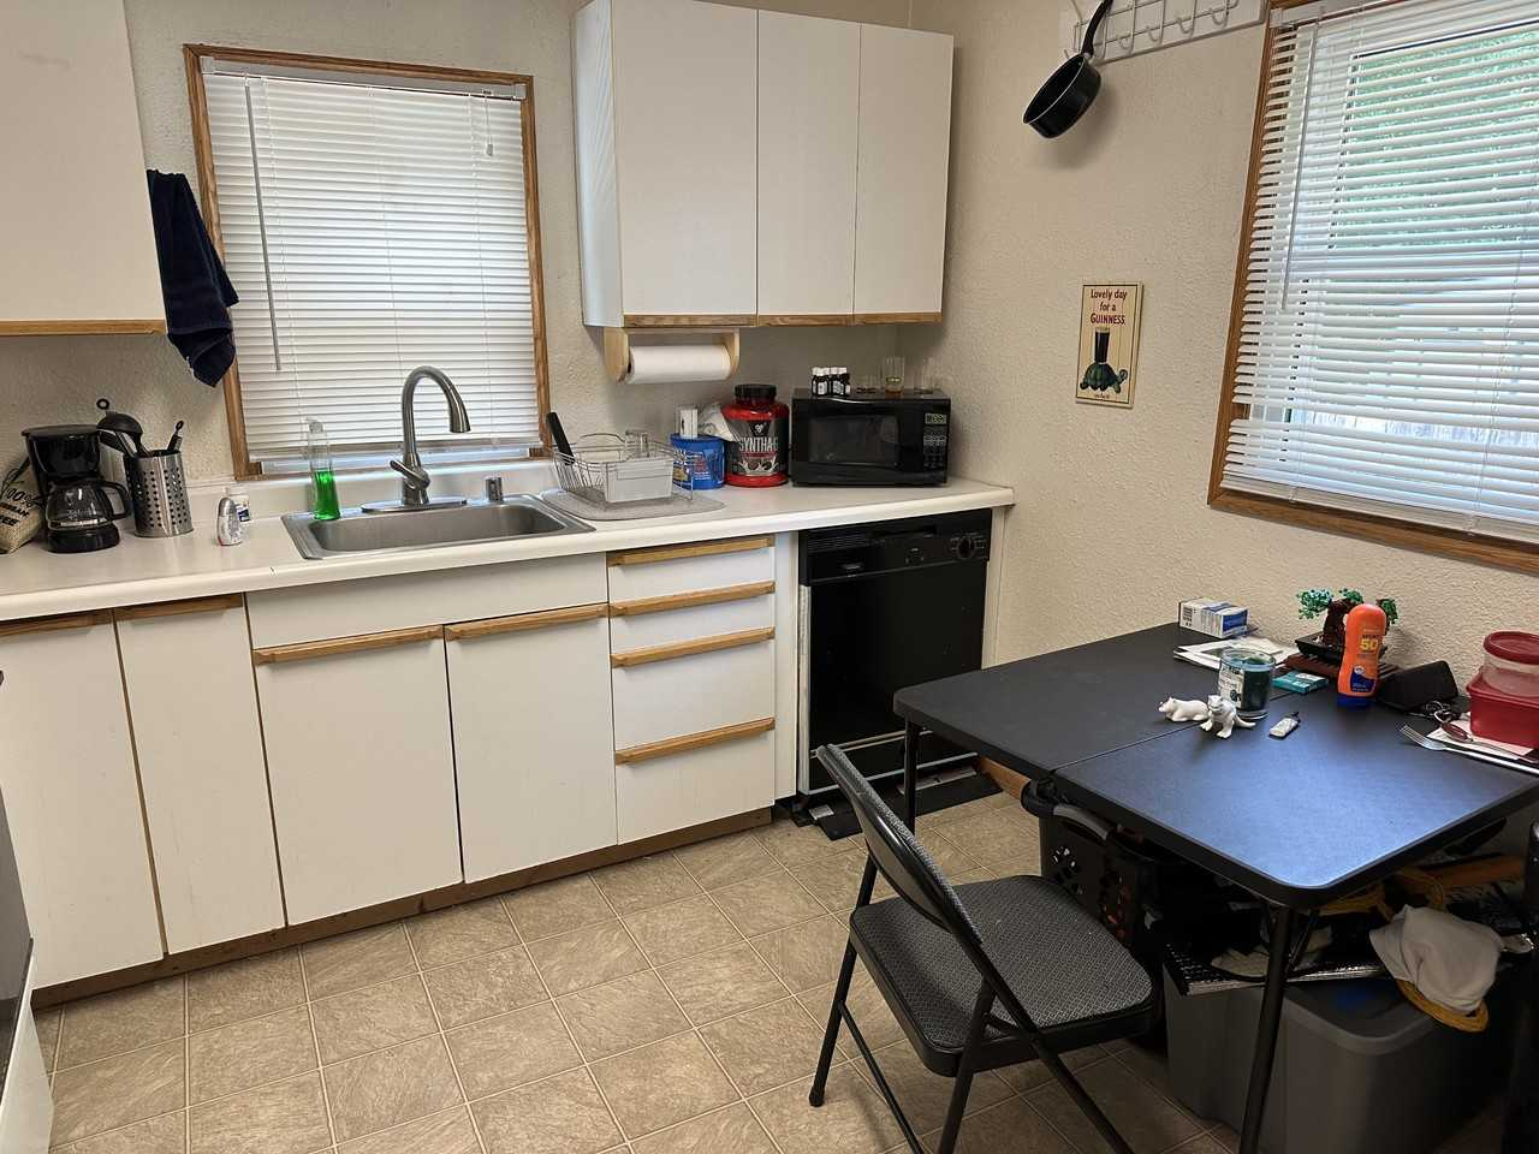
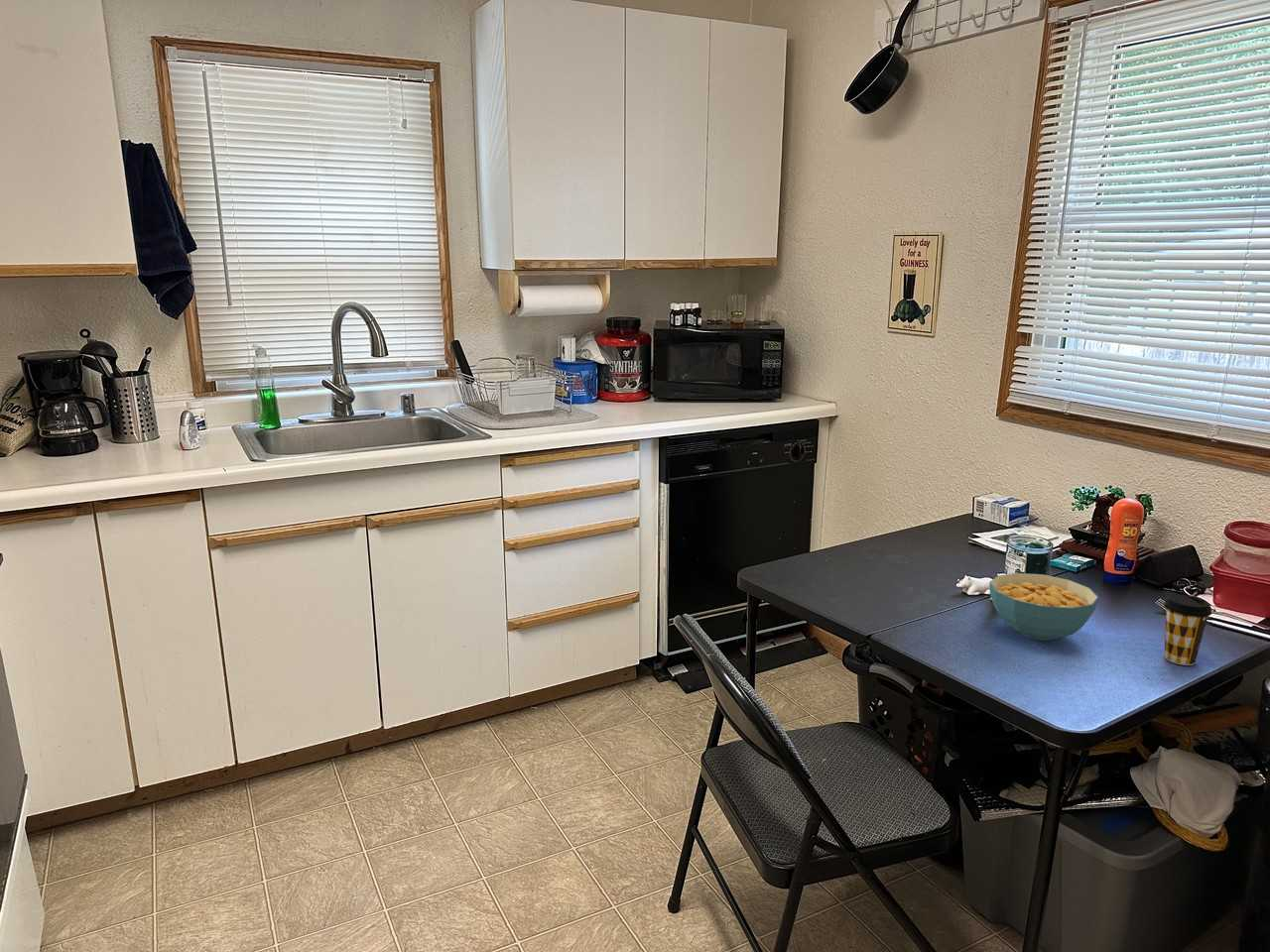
+ coffee cup [1163,594,1212,666]
+ cereal bowl [988,572,1099,642]
